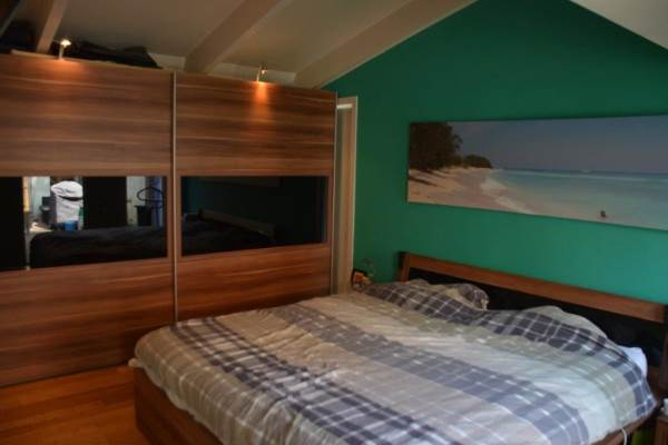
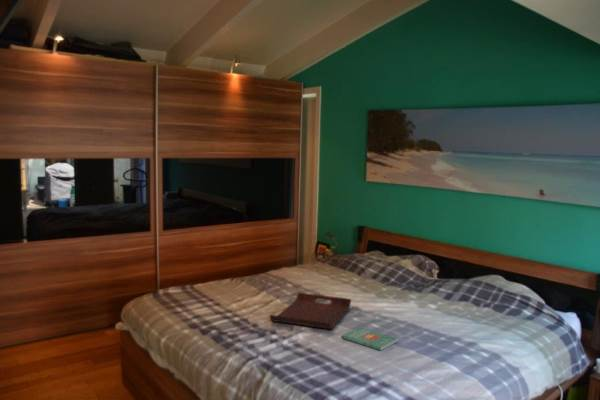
+ book [341,326,399,352]
+ serving tray [268,292,352,330]
